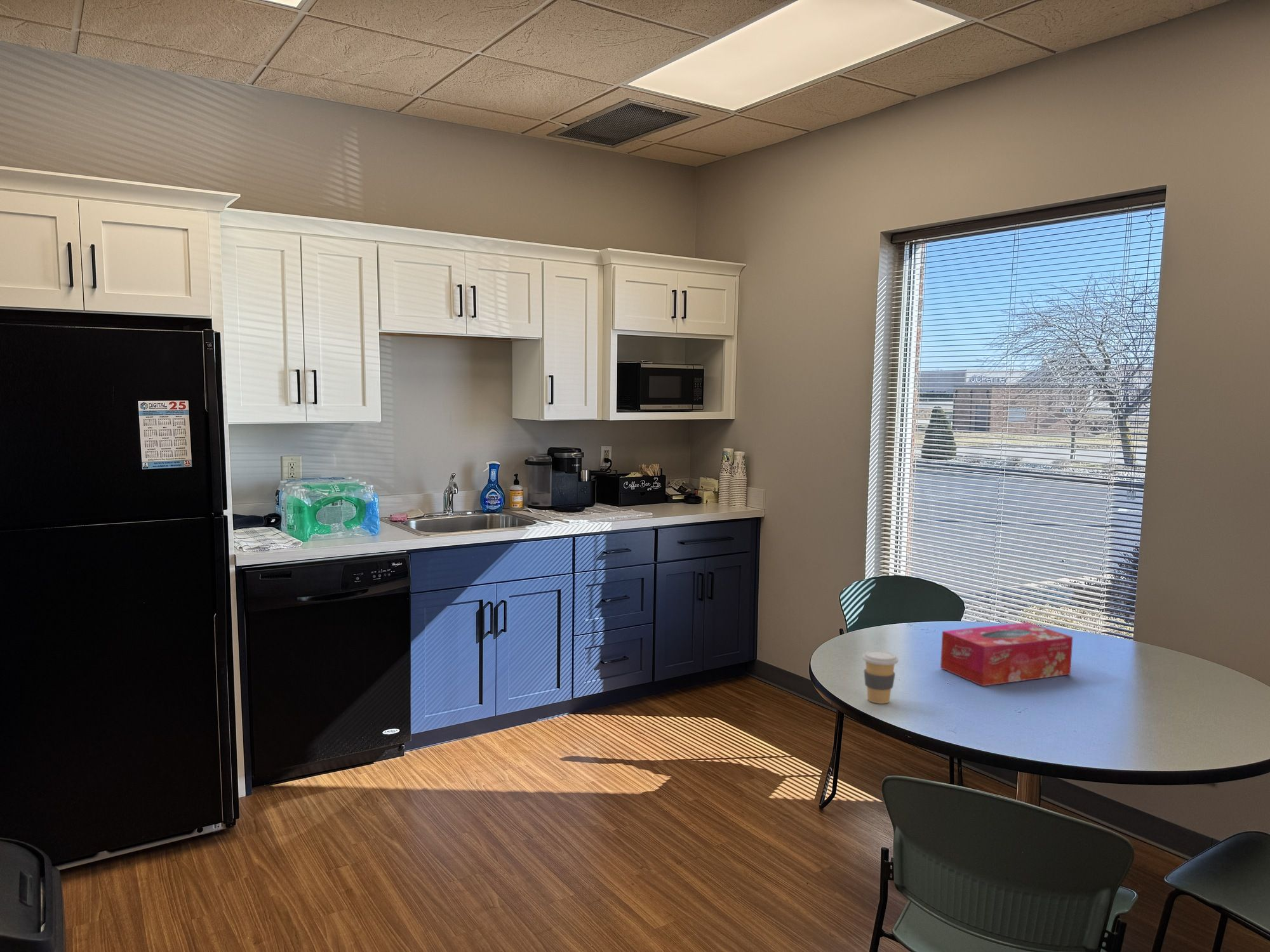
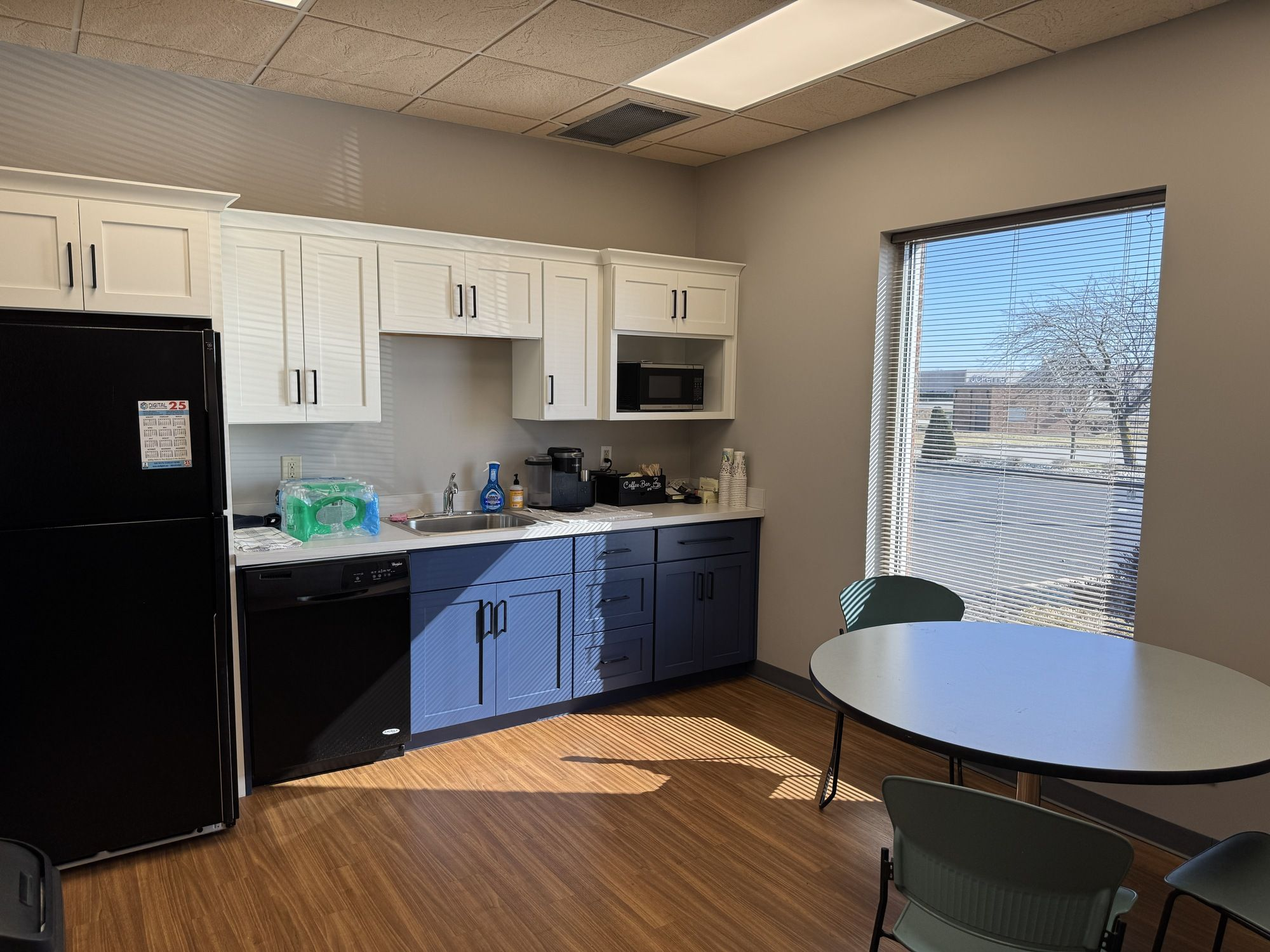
- tissue box [940,622,1073,687]
- coffee cup [862,650,899,704]
